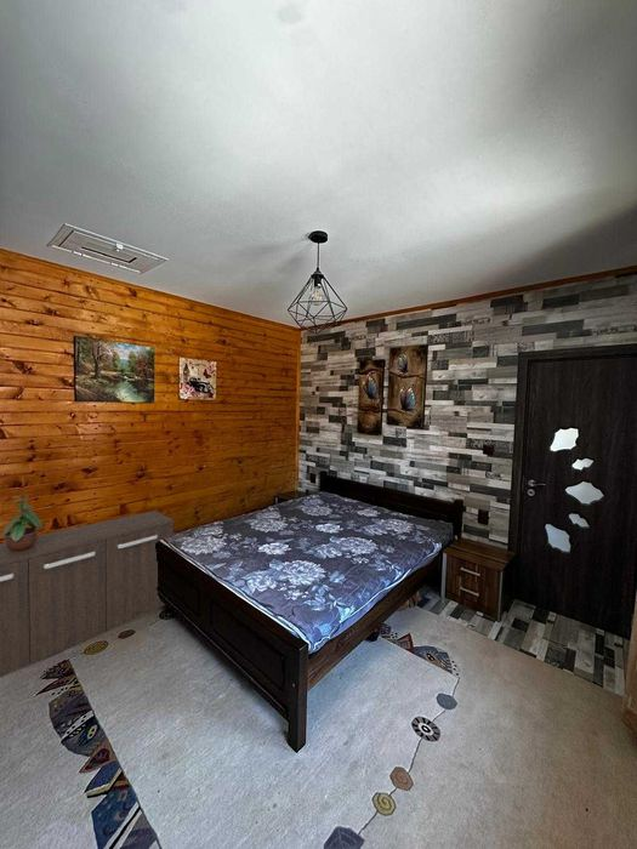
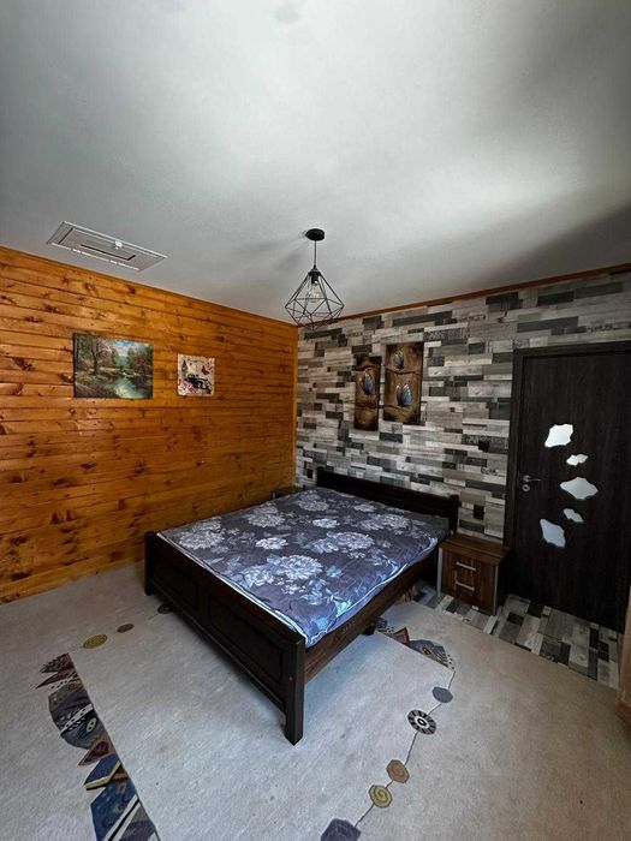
- storage cabinet [0,509,175,679]
- potted plant [0,492,44,552]
